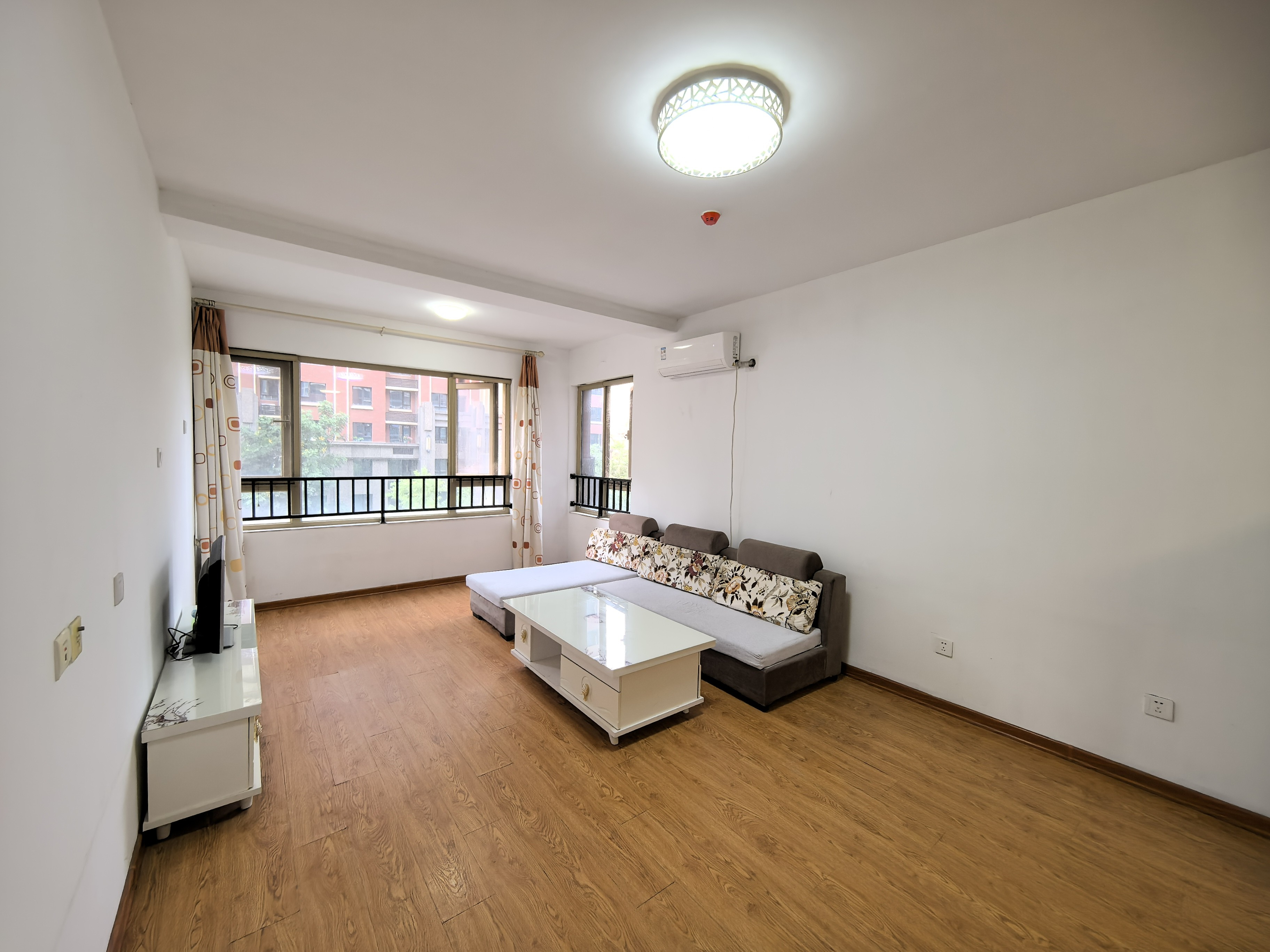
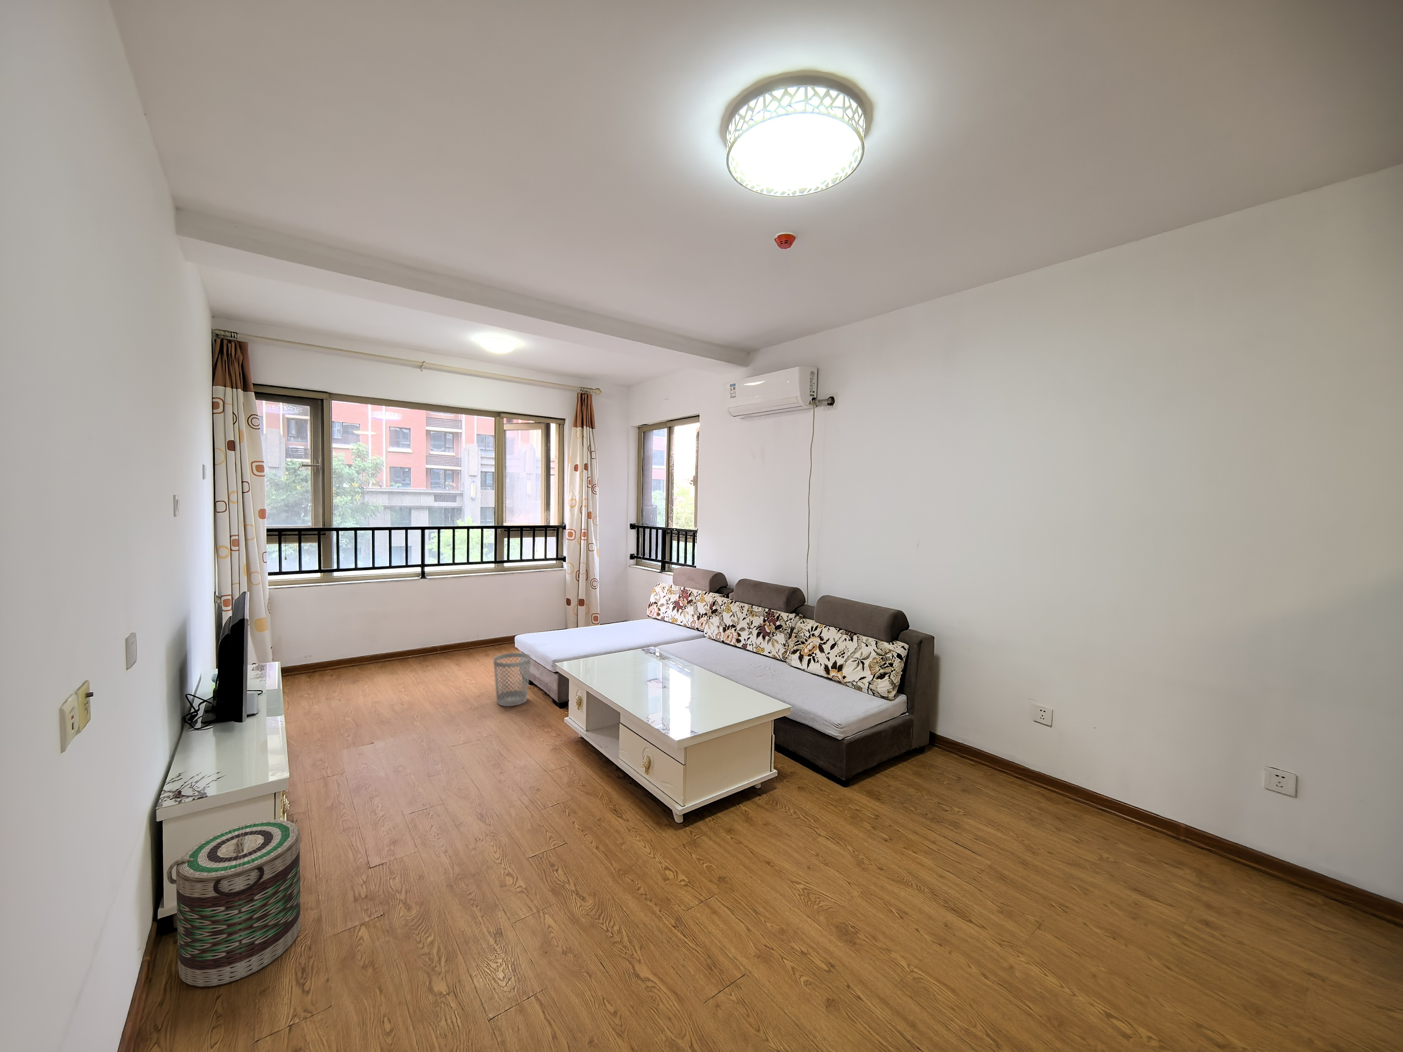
+ wastebasket [493,652,531,707]
+ basket [166,819,302,987]
